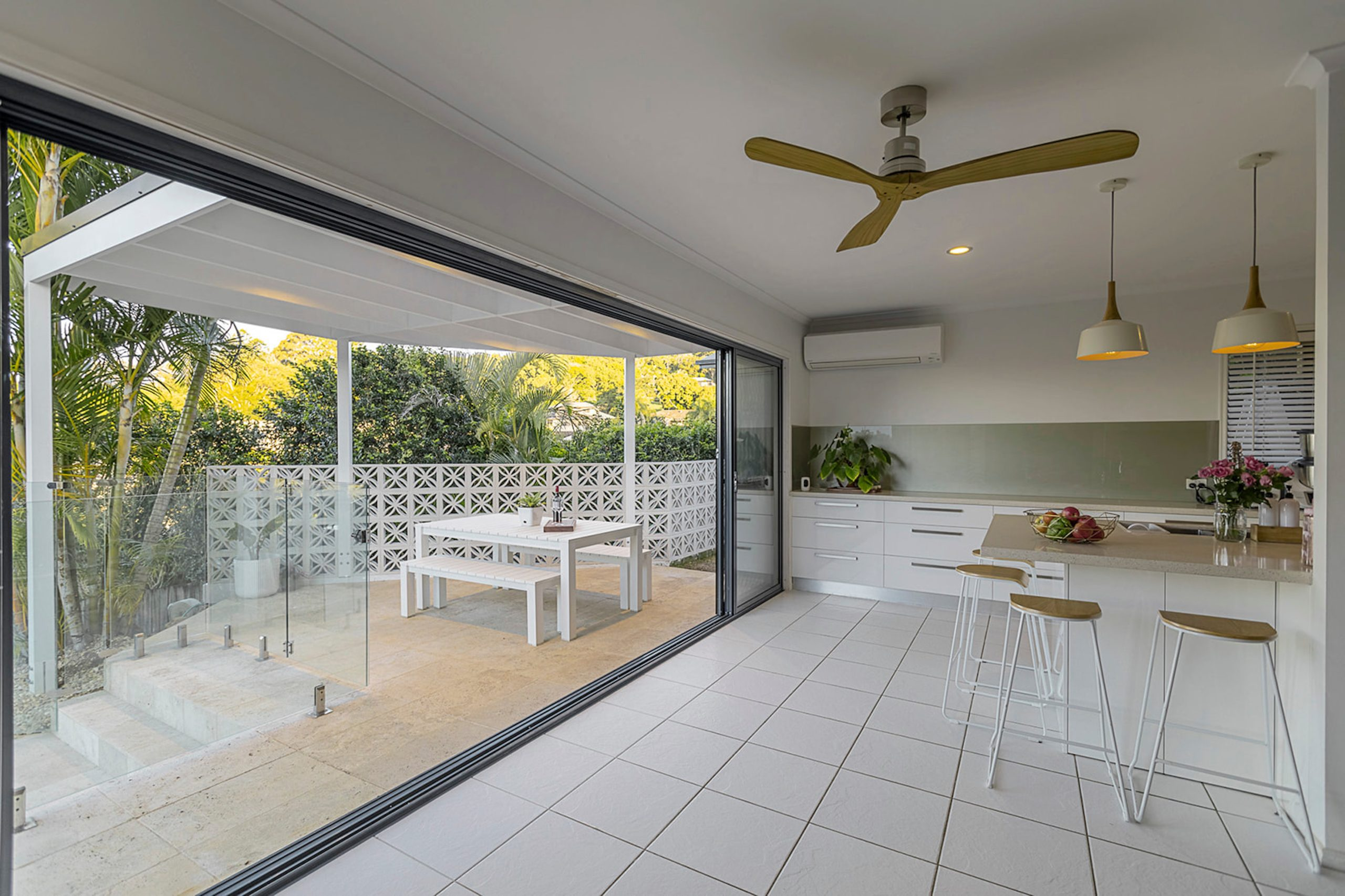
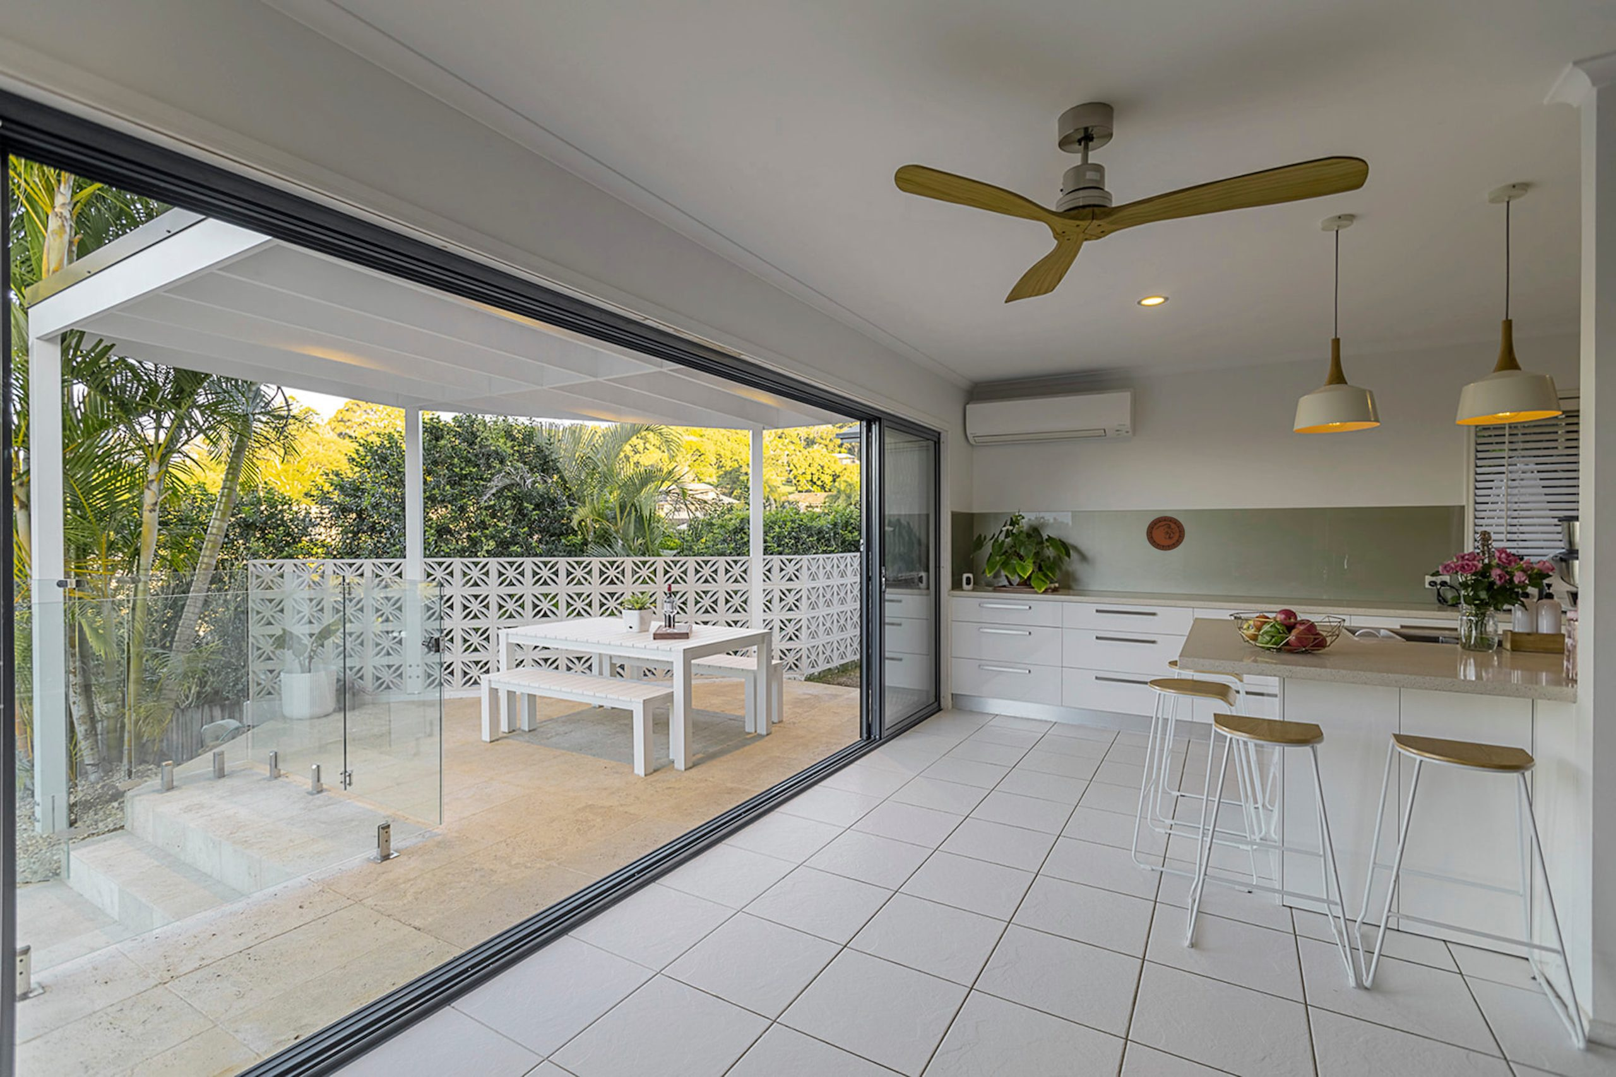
+ decorative plate [1146,516,1186,552]
